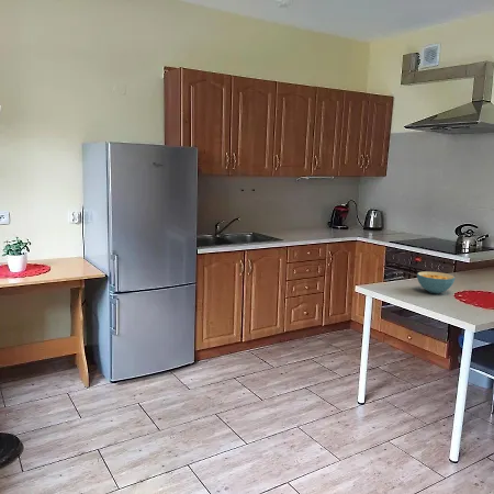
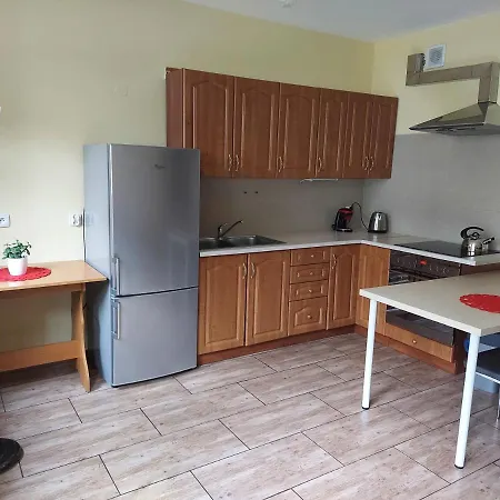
- cereal bowl [416,270,456,294]
